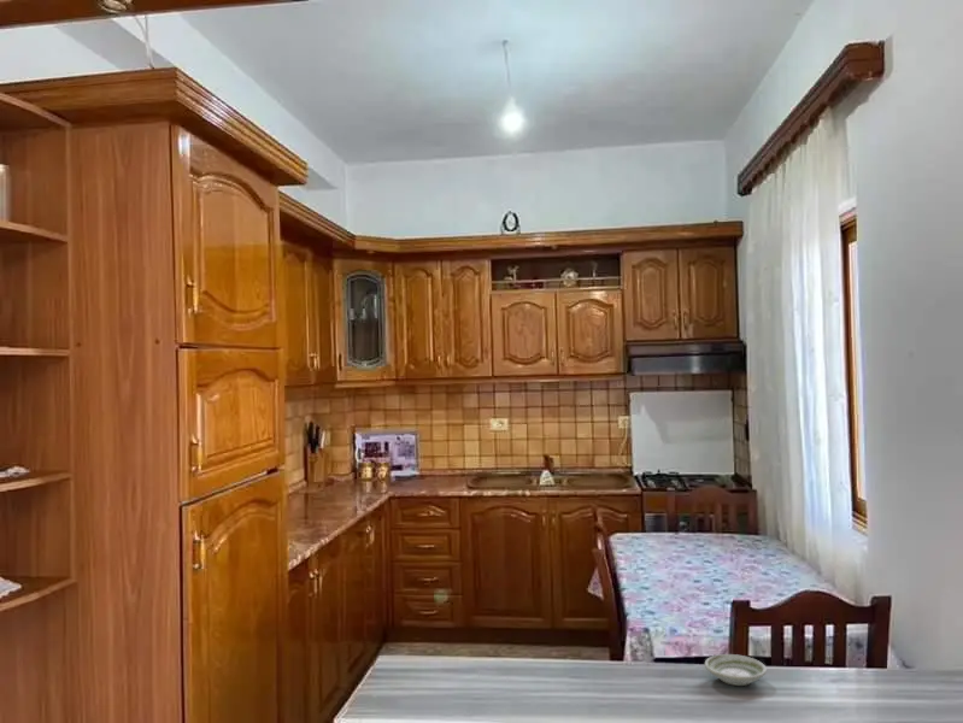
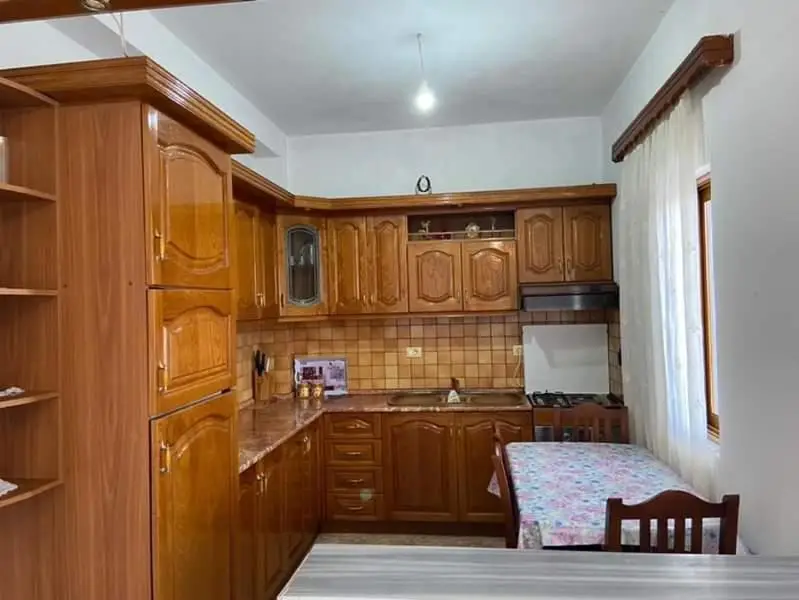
- saucer [704,653,768,687]
